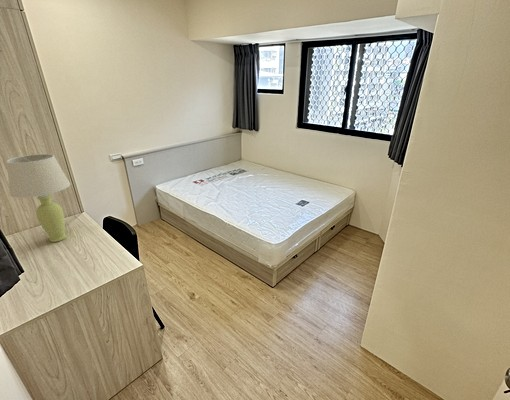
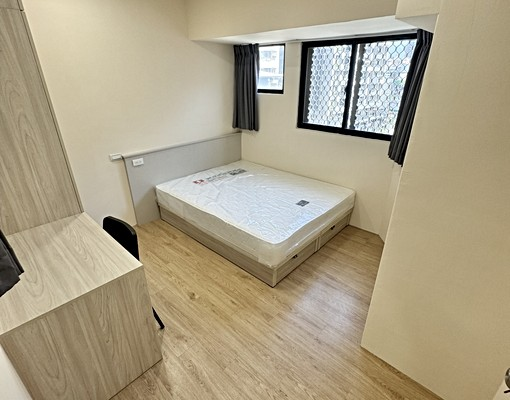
- table lamp [6,153,71,243]
